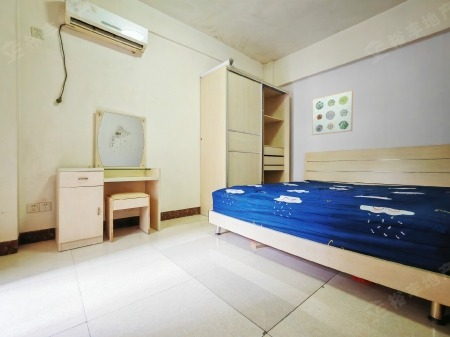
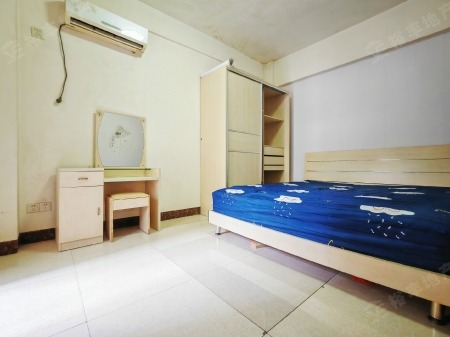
- wall art [311,89,354,136]
